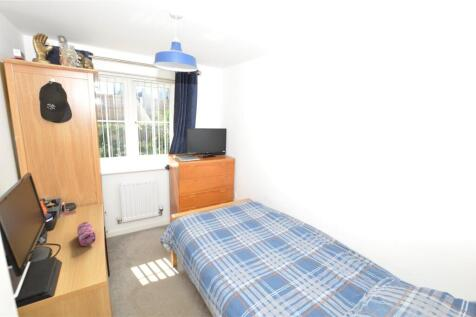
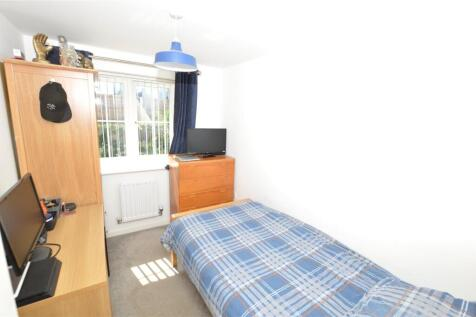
- pencil case [76,221,97,247]
